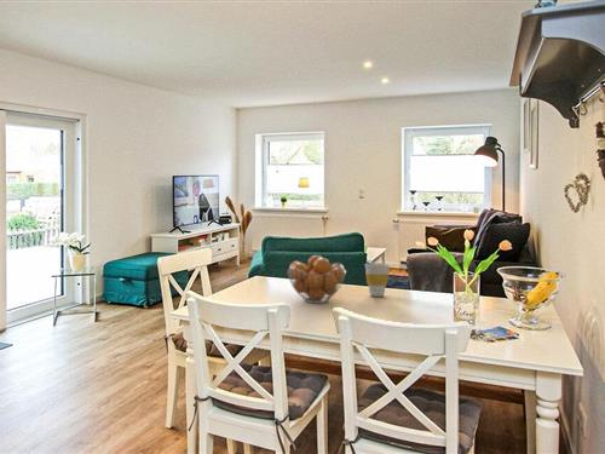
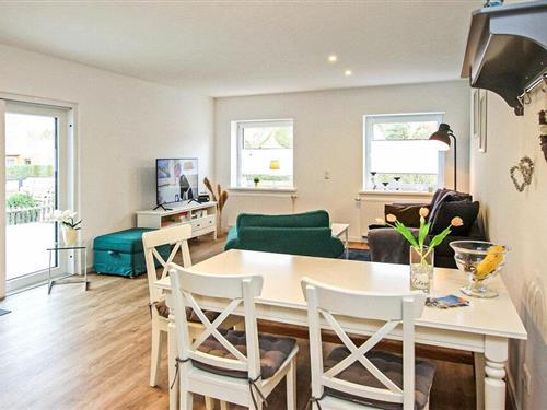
- cup [363,262,391,298]
- fruit basket [286,254,347,304]
